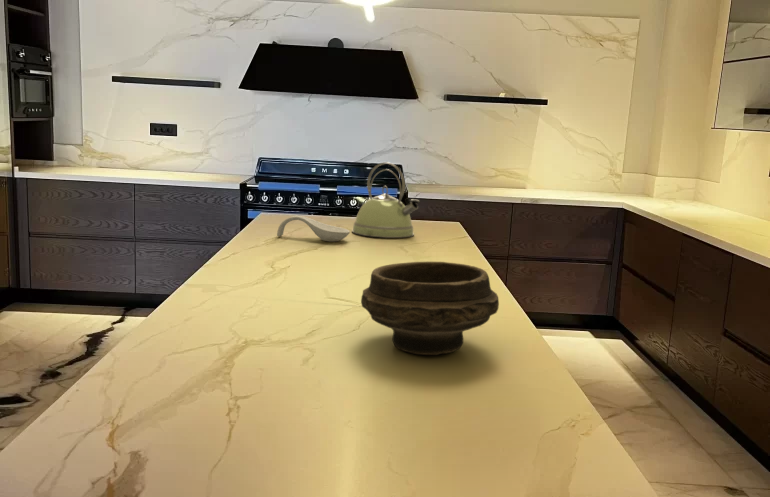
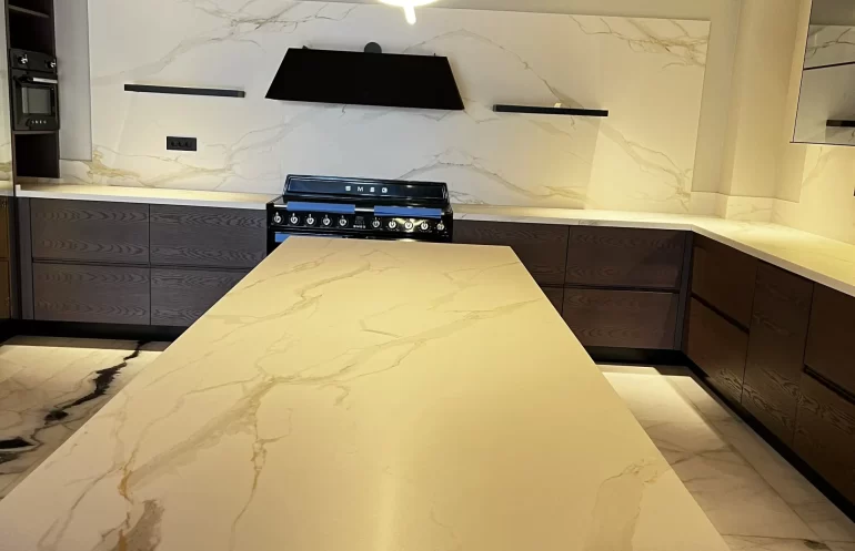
- bowl [360,261,500,356]
- spoon rest [276,215,351,242]
- kettle [351,161,421,239]
